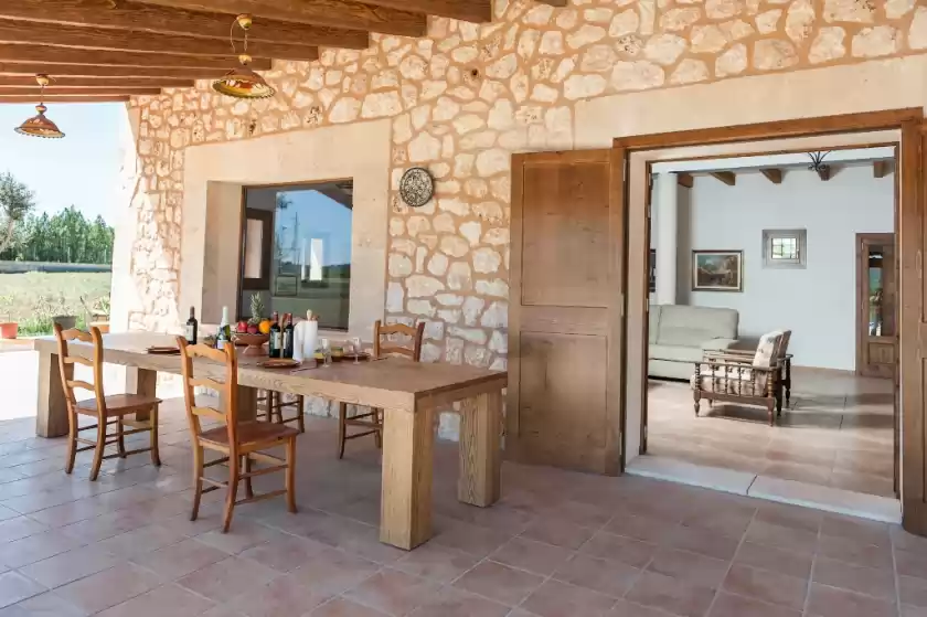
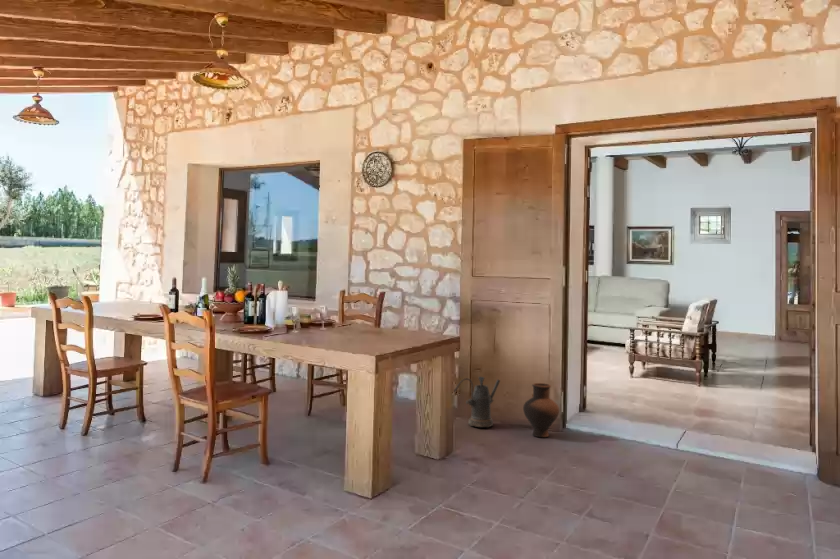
+ vase [522,382,560,438]
+ watering can [453,376,501,429]
